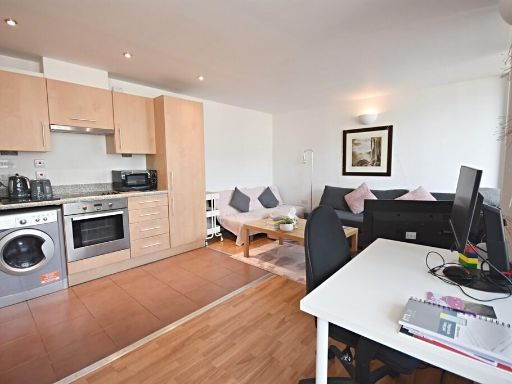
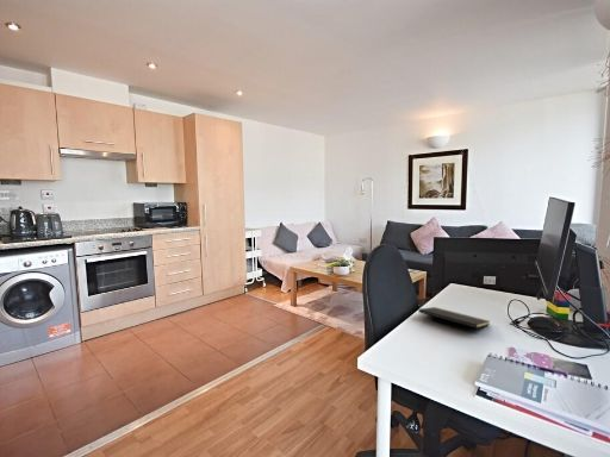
+ notepad [417,306,491,338]
